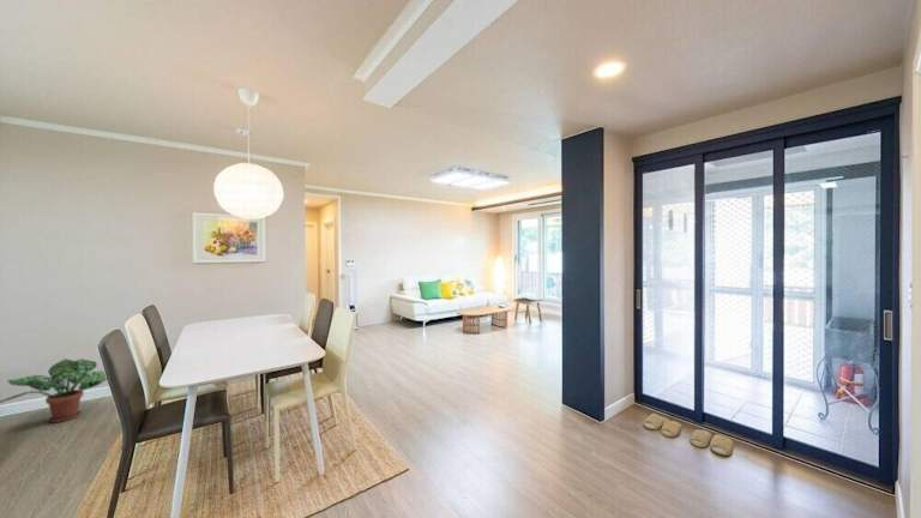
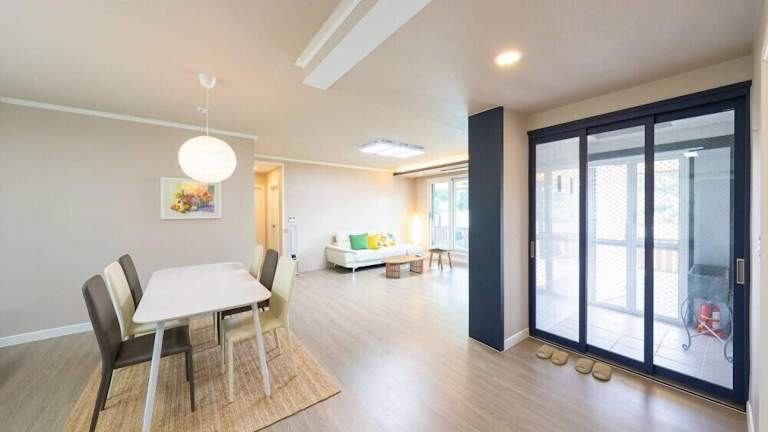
- potted plant [0,357,108,423]
